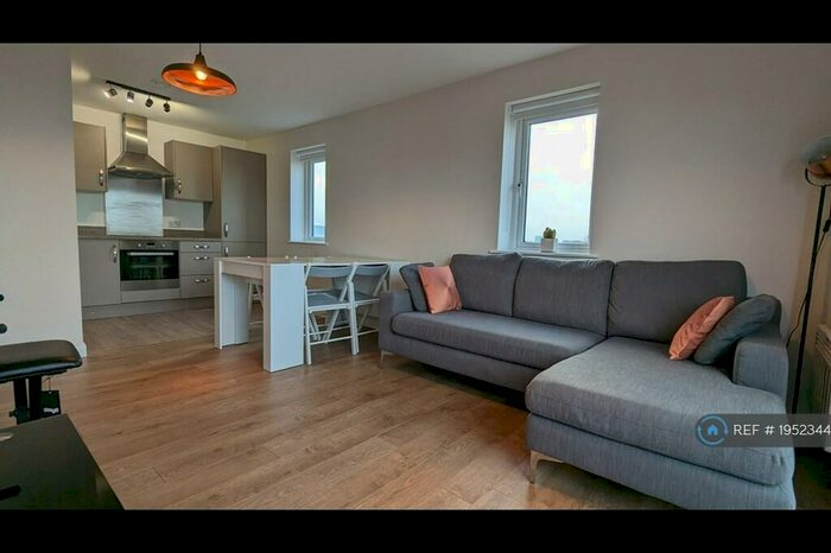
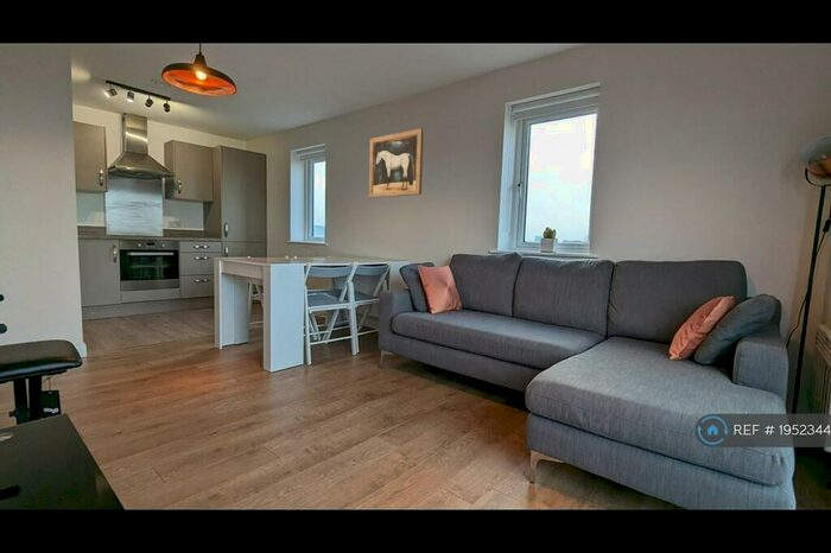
+ wall art [368,127,425,199]
